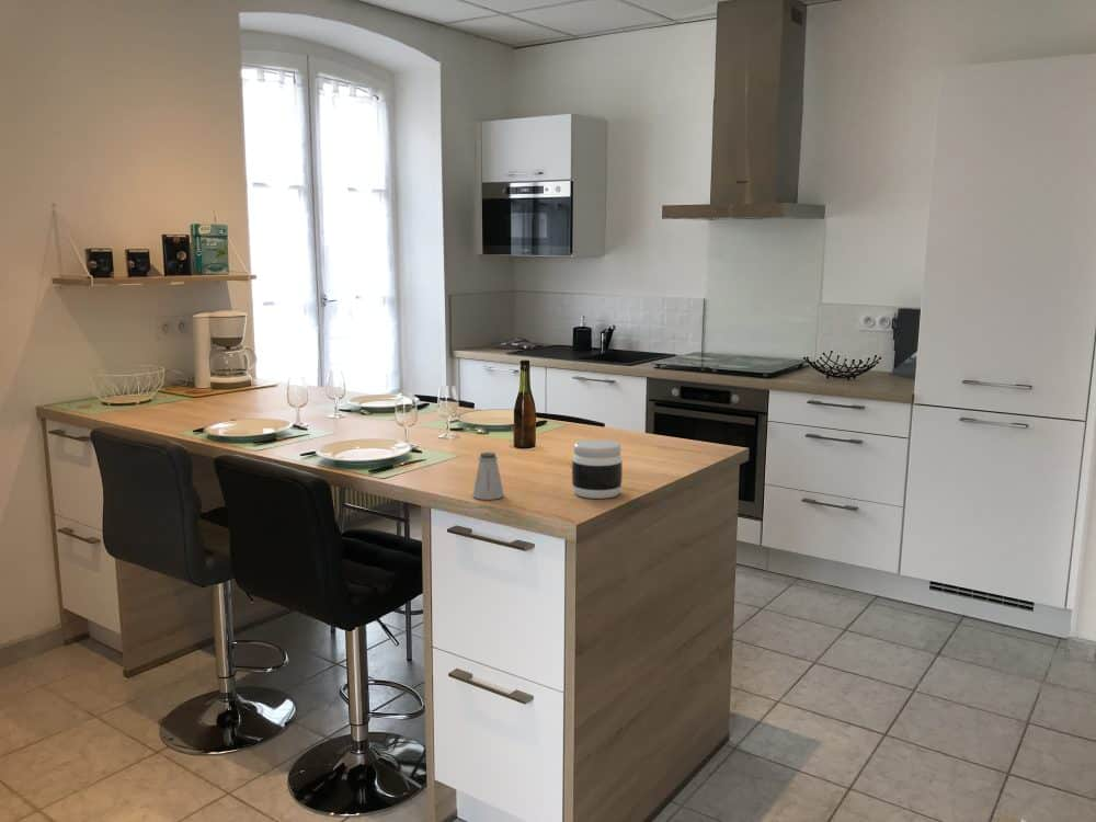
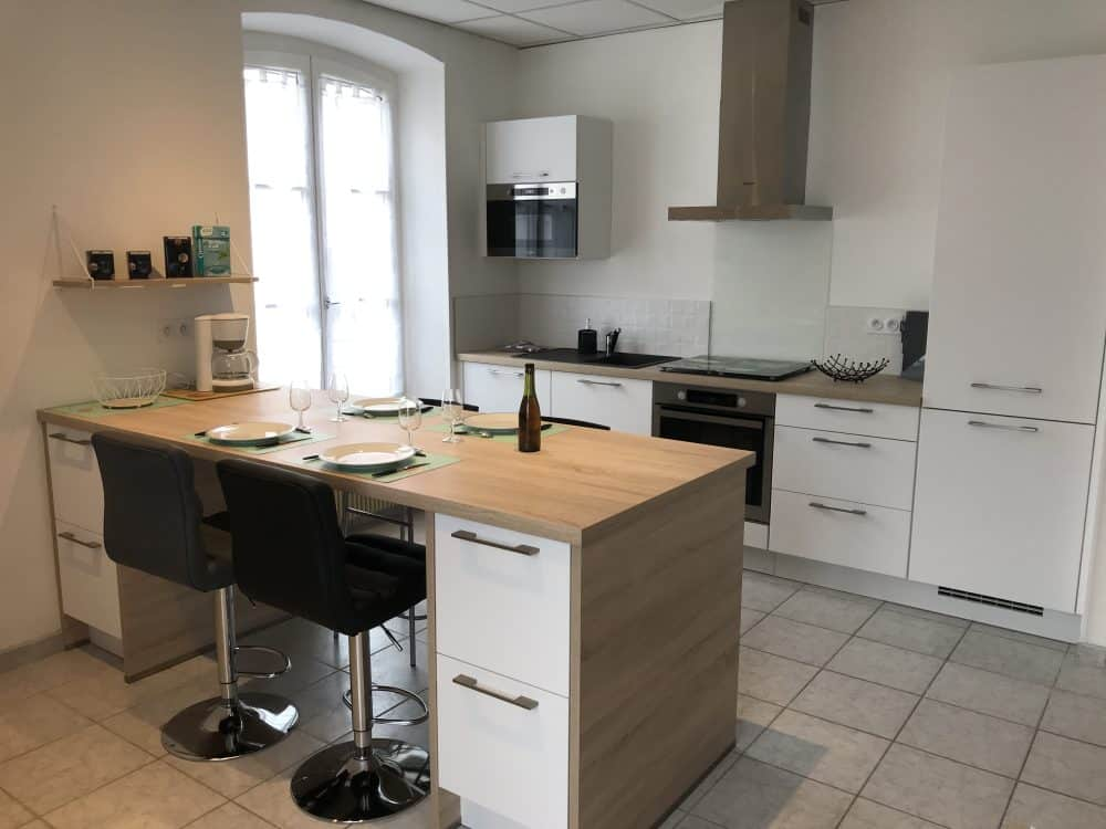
- saltshaker [471,452,505,501]
- jar [571,438,624,500]
